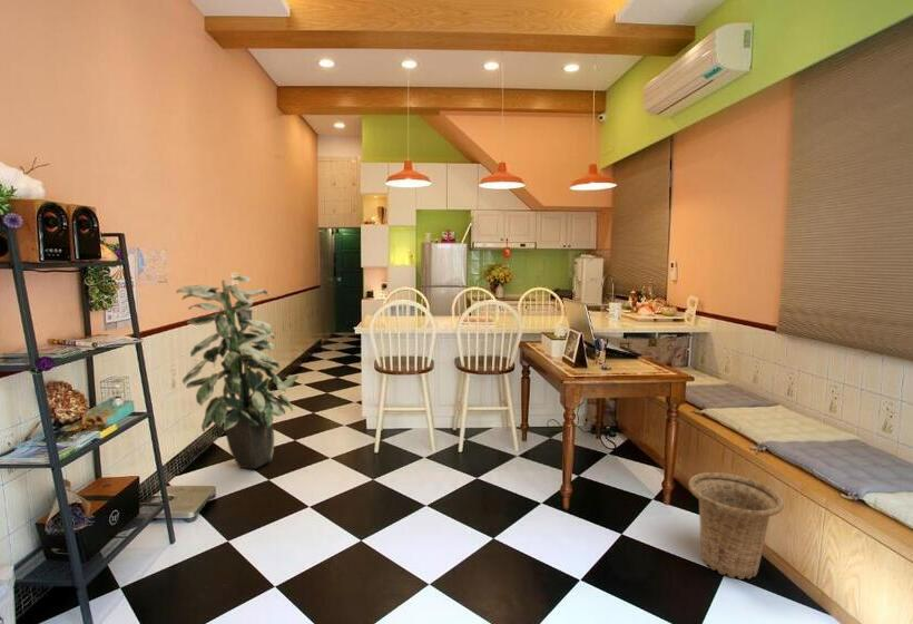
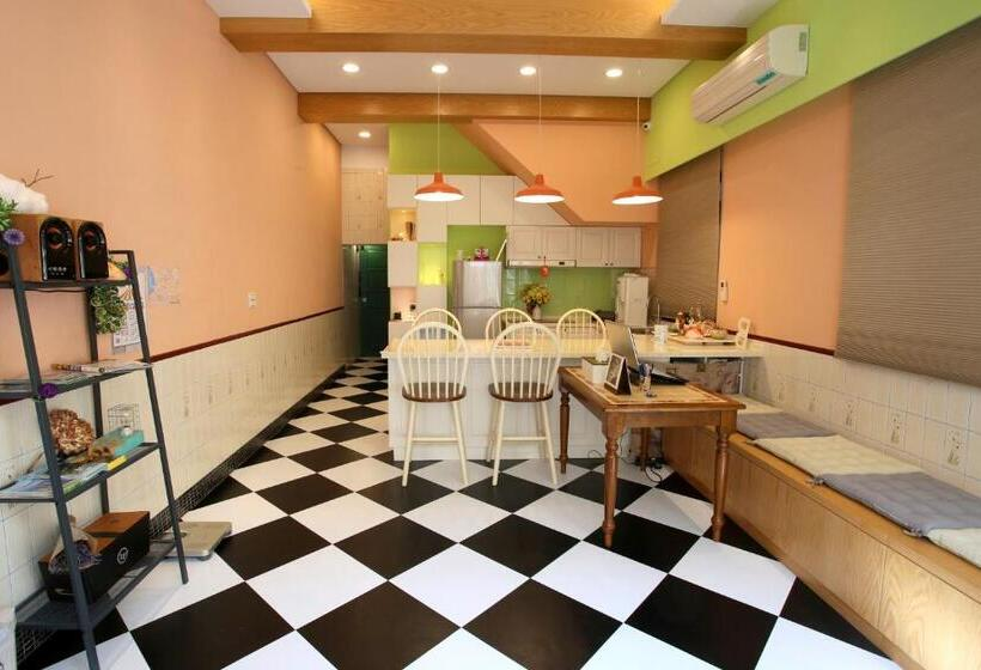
- basket [687,471,785,581]
- indoor plant [176,275,300,470]
